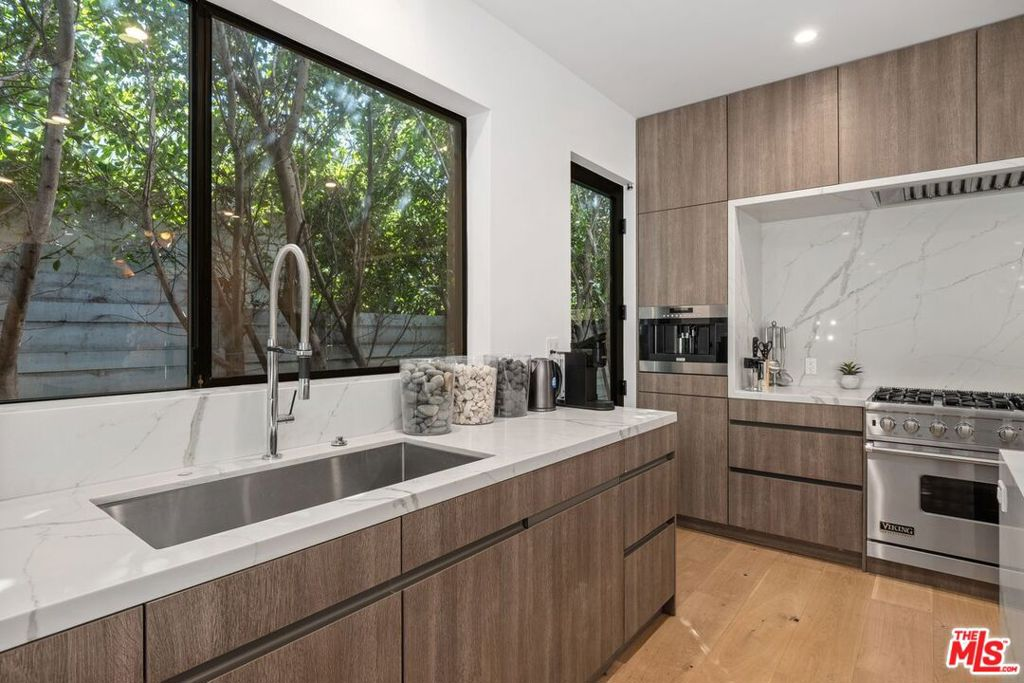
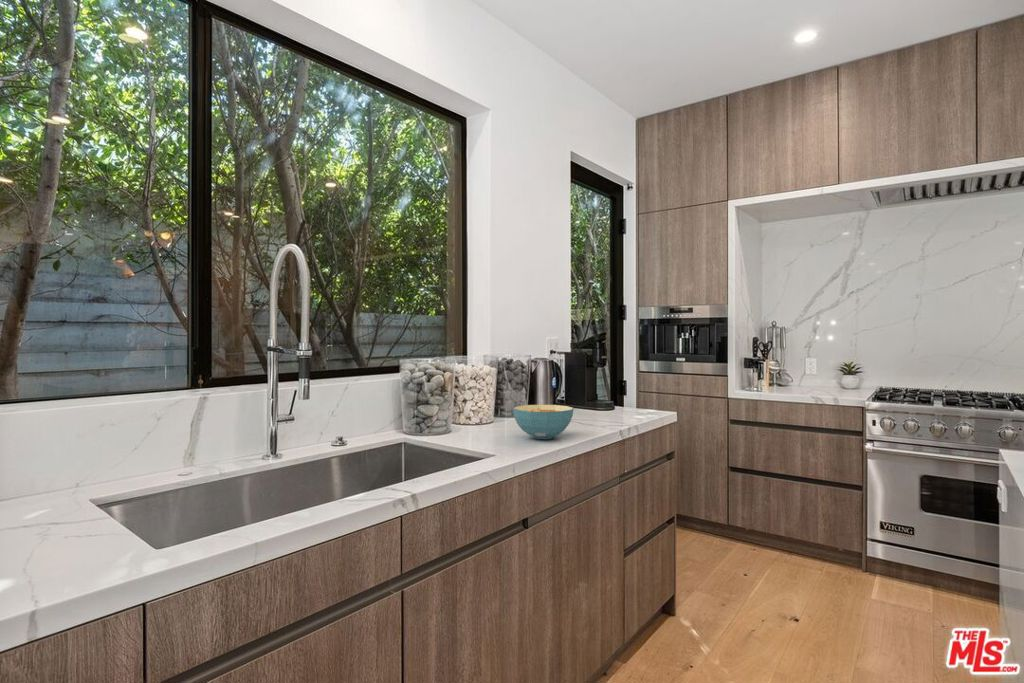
+ cereal bowl [512,404,574,440]
